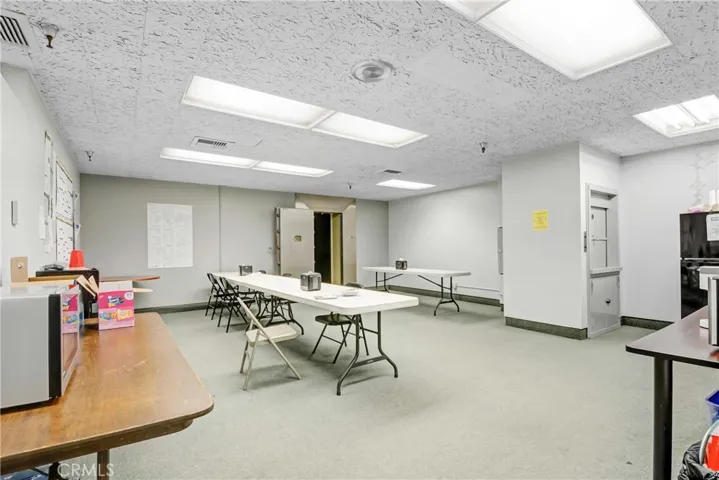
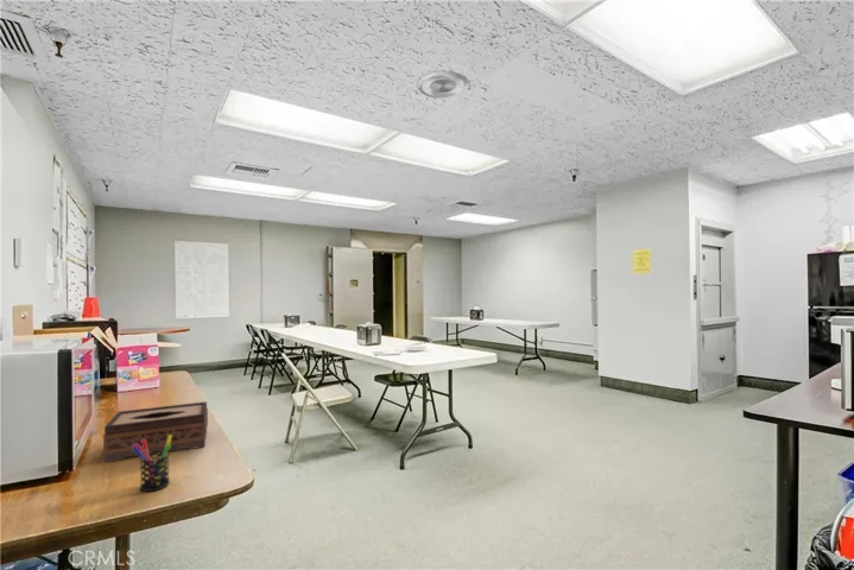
+ pen holder [132,435,171,493]
+ tissue box [102,400,209,463]
